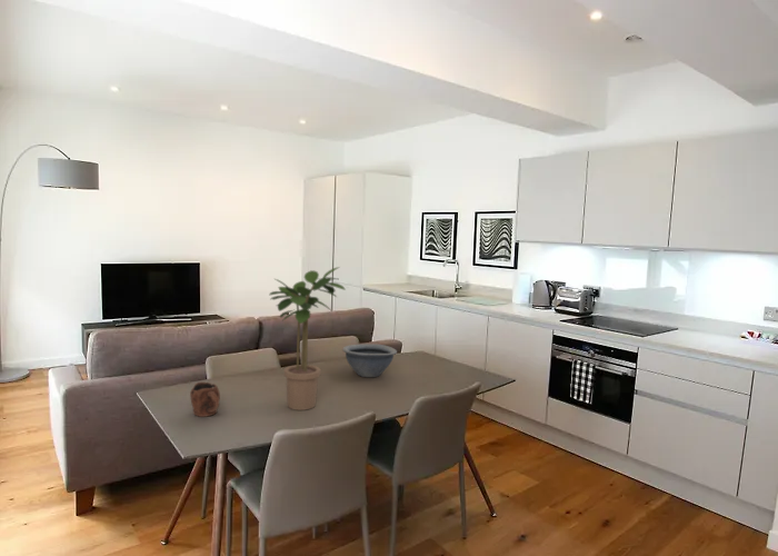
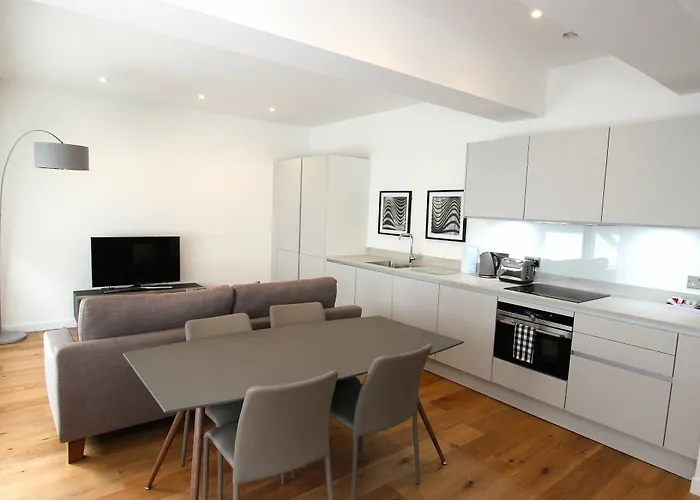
- potted plant [268,266,347,411]
- mug [189,381,221,418]
- bowl [341,342,398,378]
